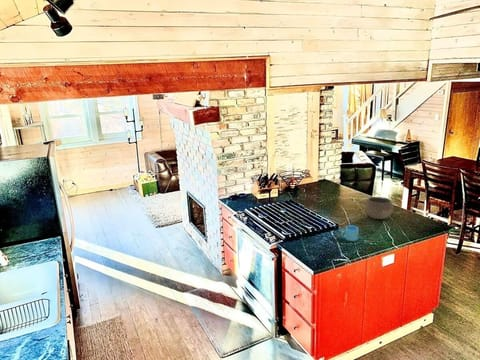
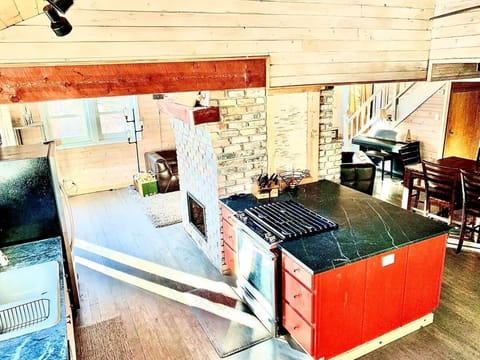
- mug [341,224,359,242]
- bowl [364,196,394,220]
